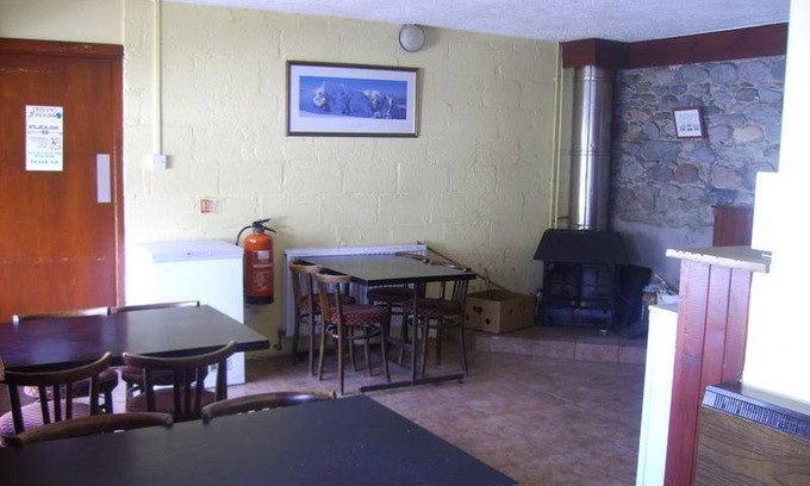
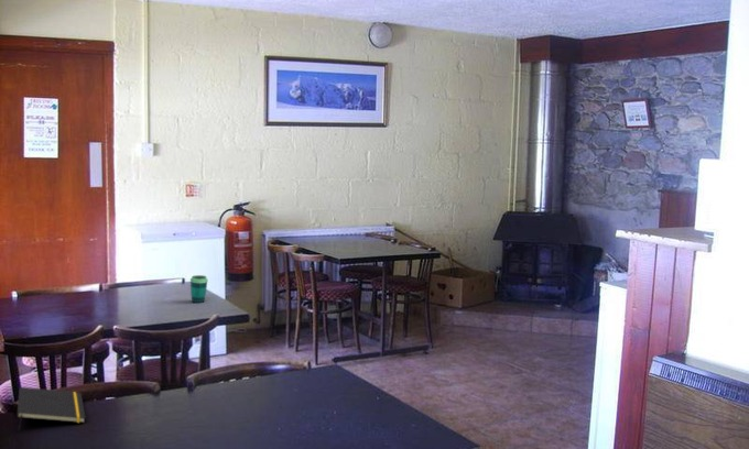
+ notepad [17,386,87,431]
+ cup [189,274,209,304]
